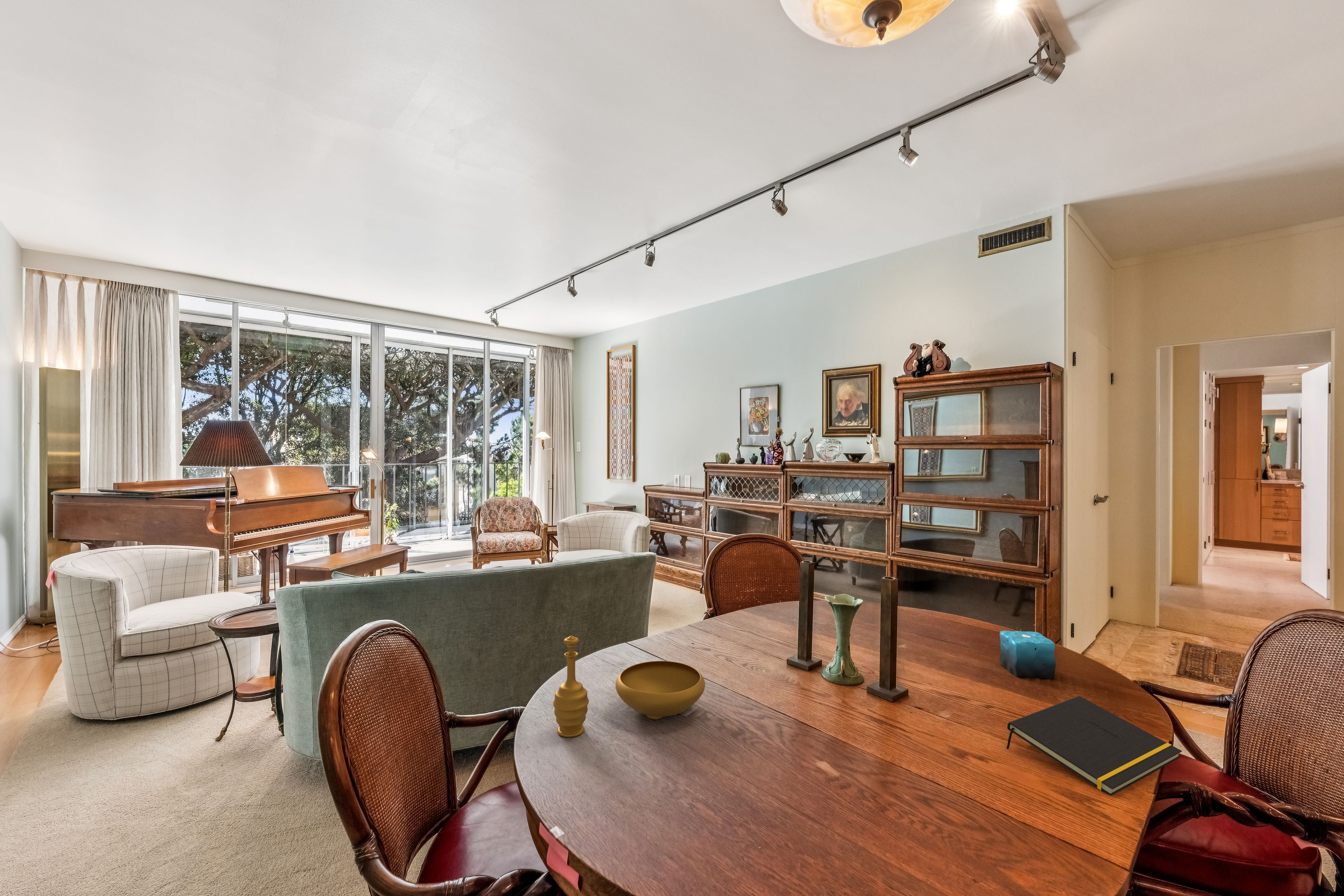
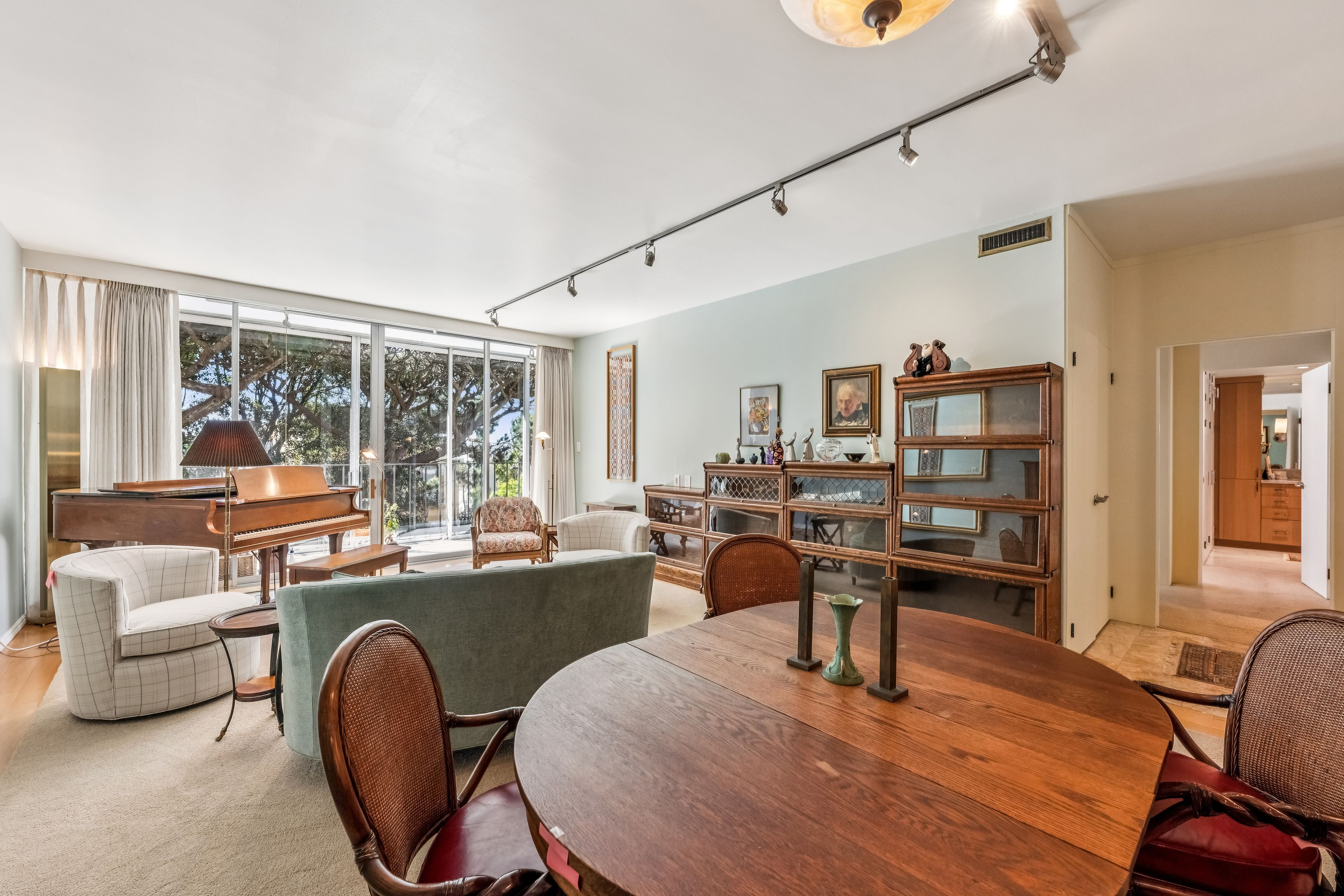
- candle [999,624,1056,679]
- notepad [1006,696,1182,796]
- decorative bowl [553,635,706,738]
